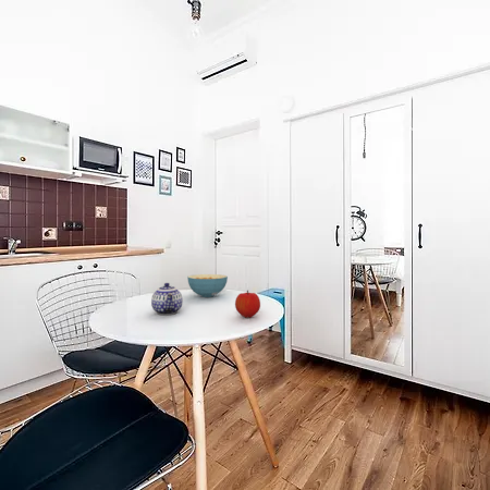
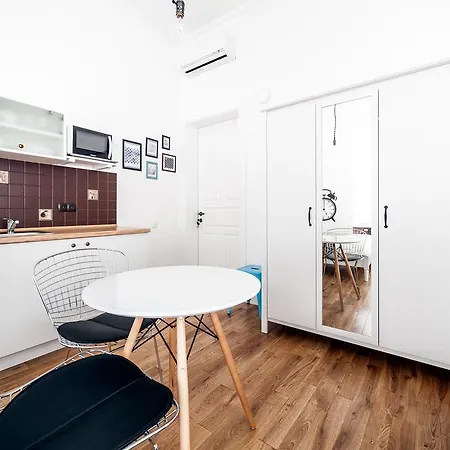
- teapot [150,282,184,316]
- fruit [234,290,261,319]
- cereal bowl [186,273,229,298]
